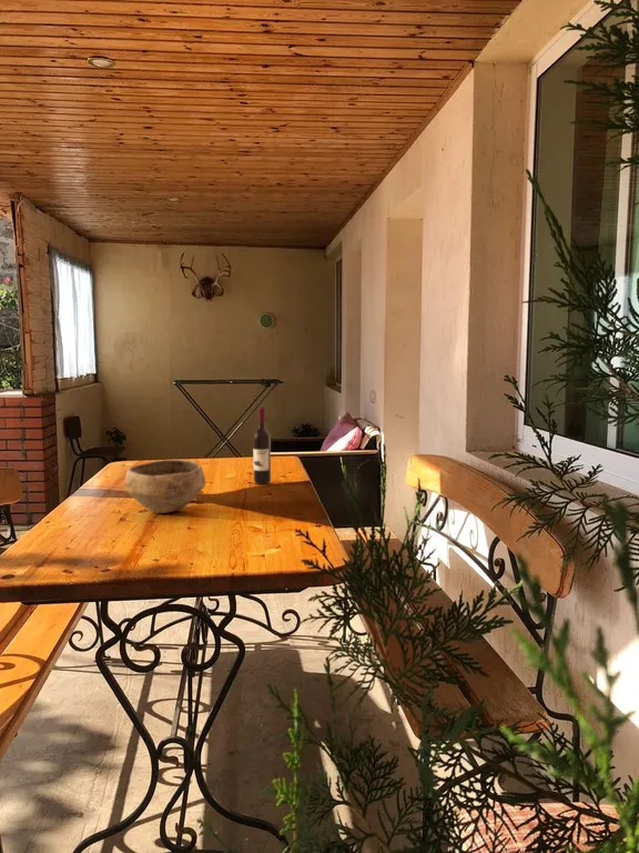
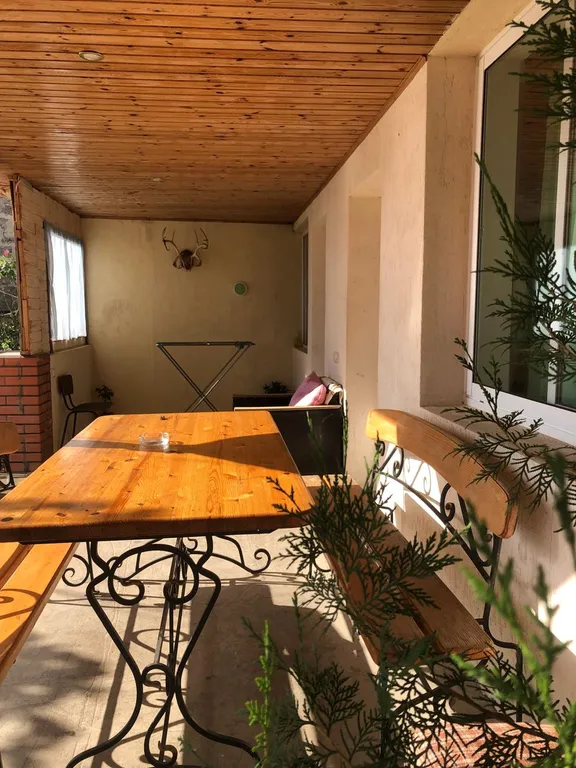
- wine bottle [252,407,272,485]
- bowl [123,459,206,514]
